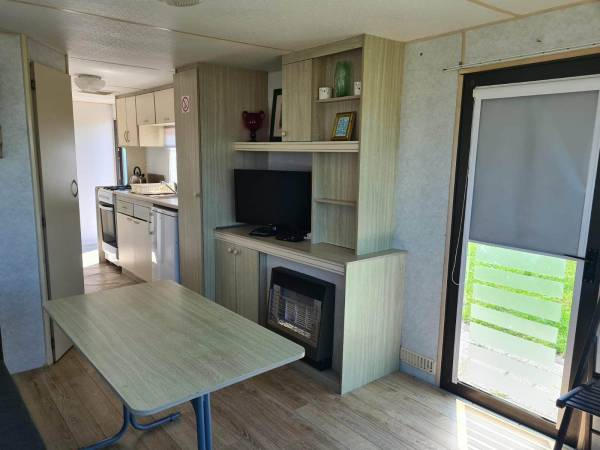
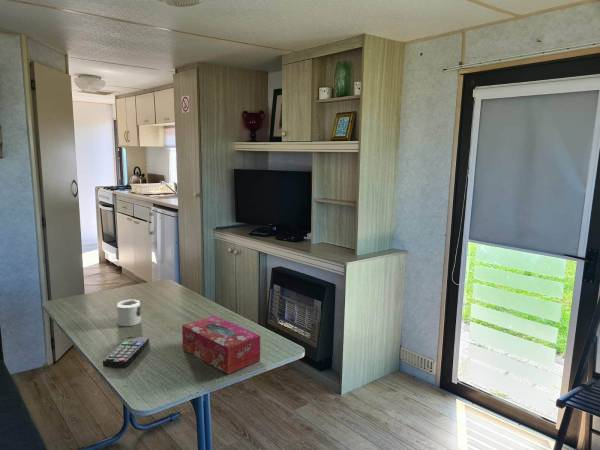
+ remote control [102,336,150,369]
+ mug [116,299,142,327]
+ tissue box [181,315,261,375]
